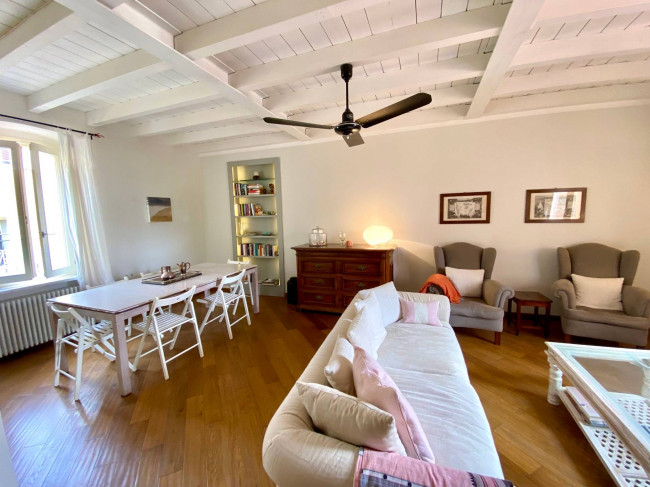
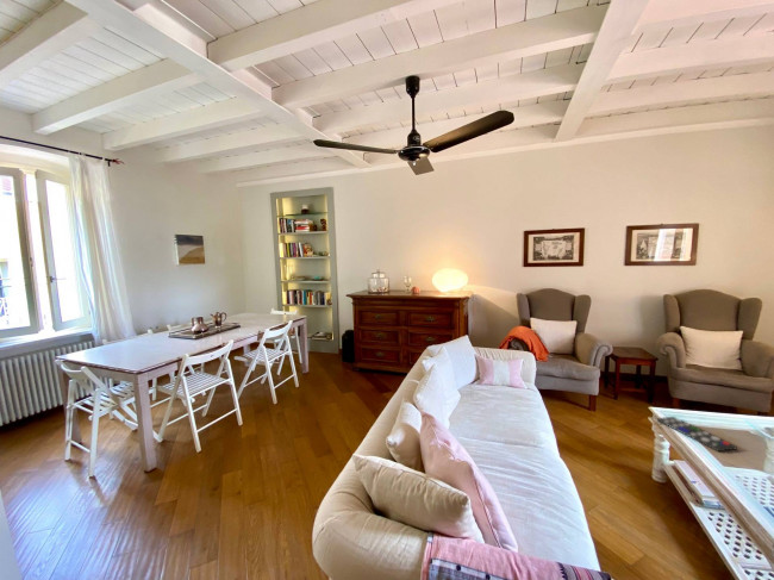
+ remote control [656,416,738,453]
